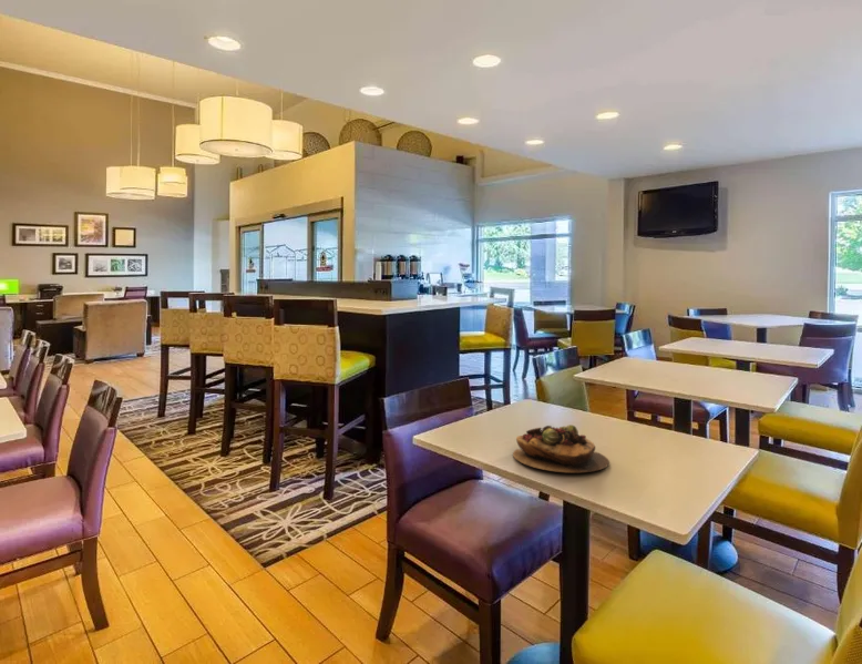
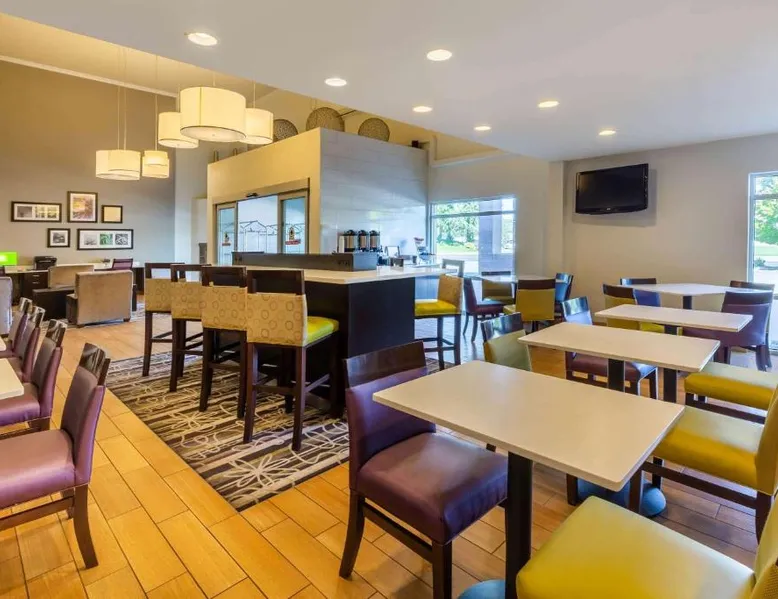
- succulent plant [512,423,610,473]
